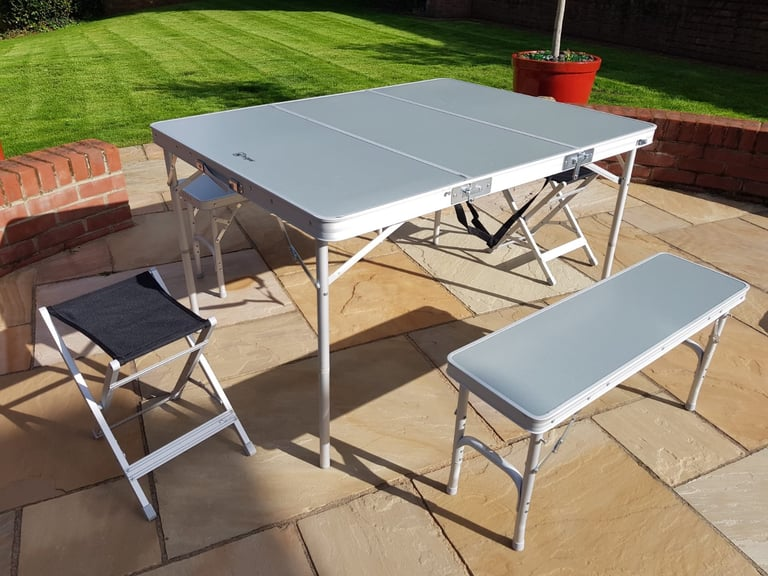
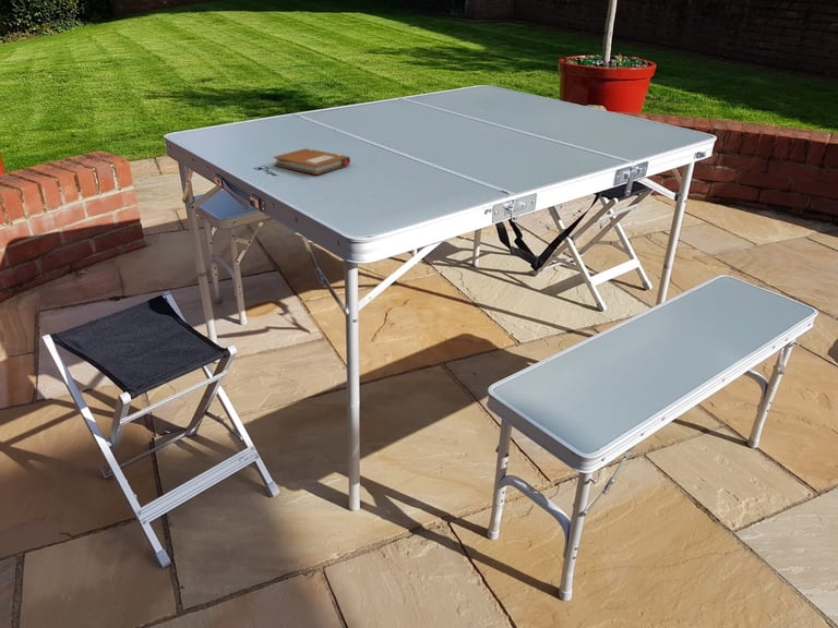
+ notebook [272,147,351,176]
